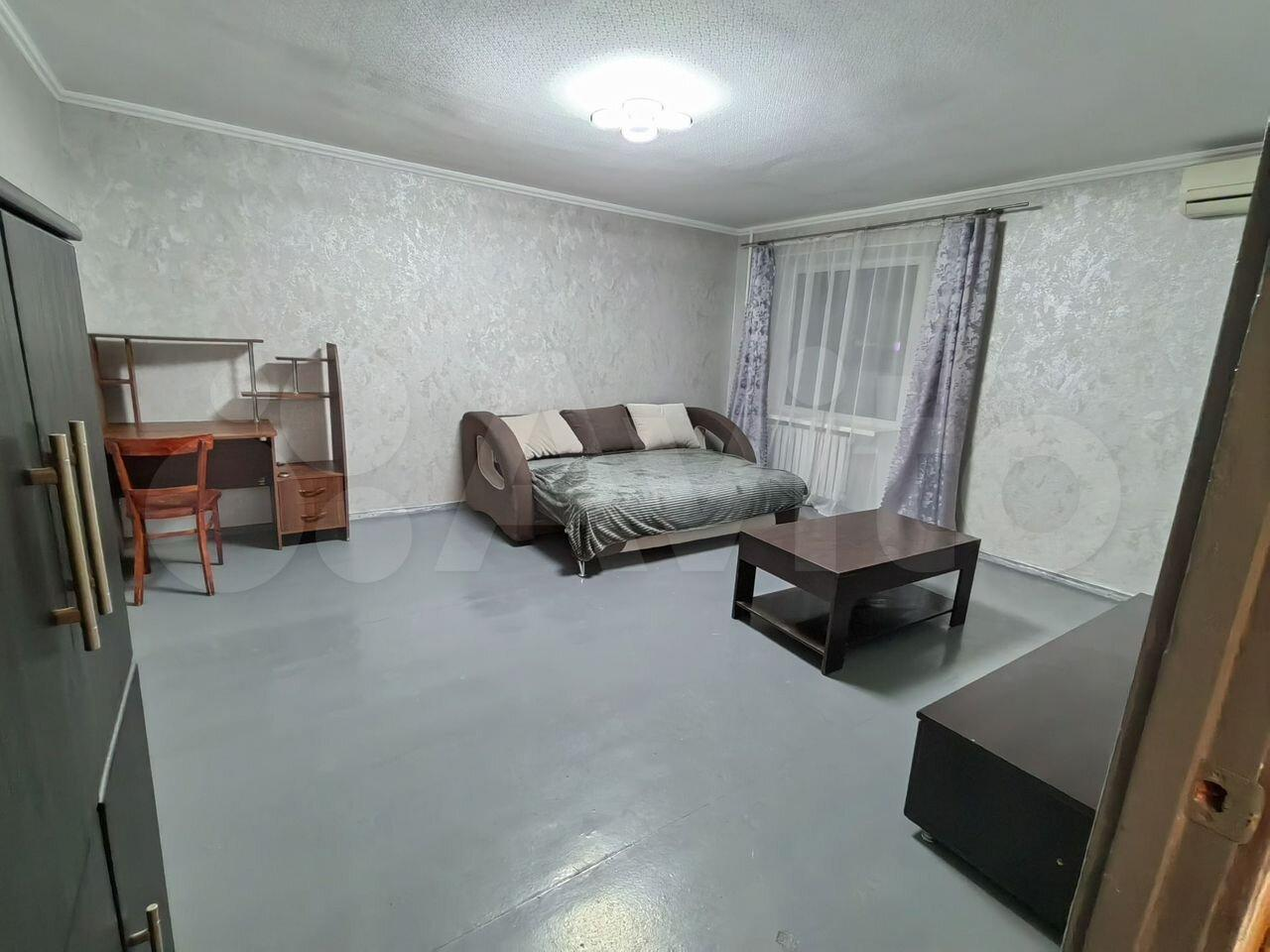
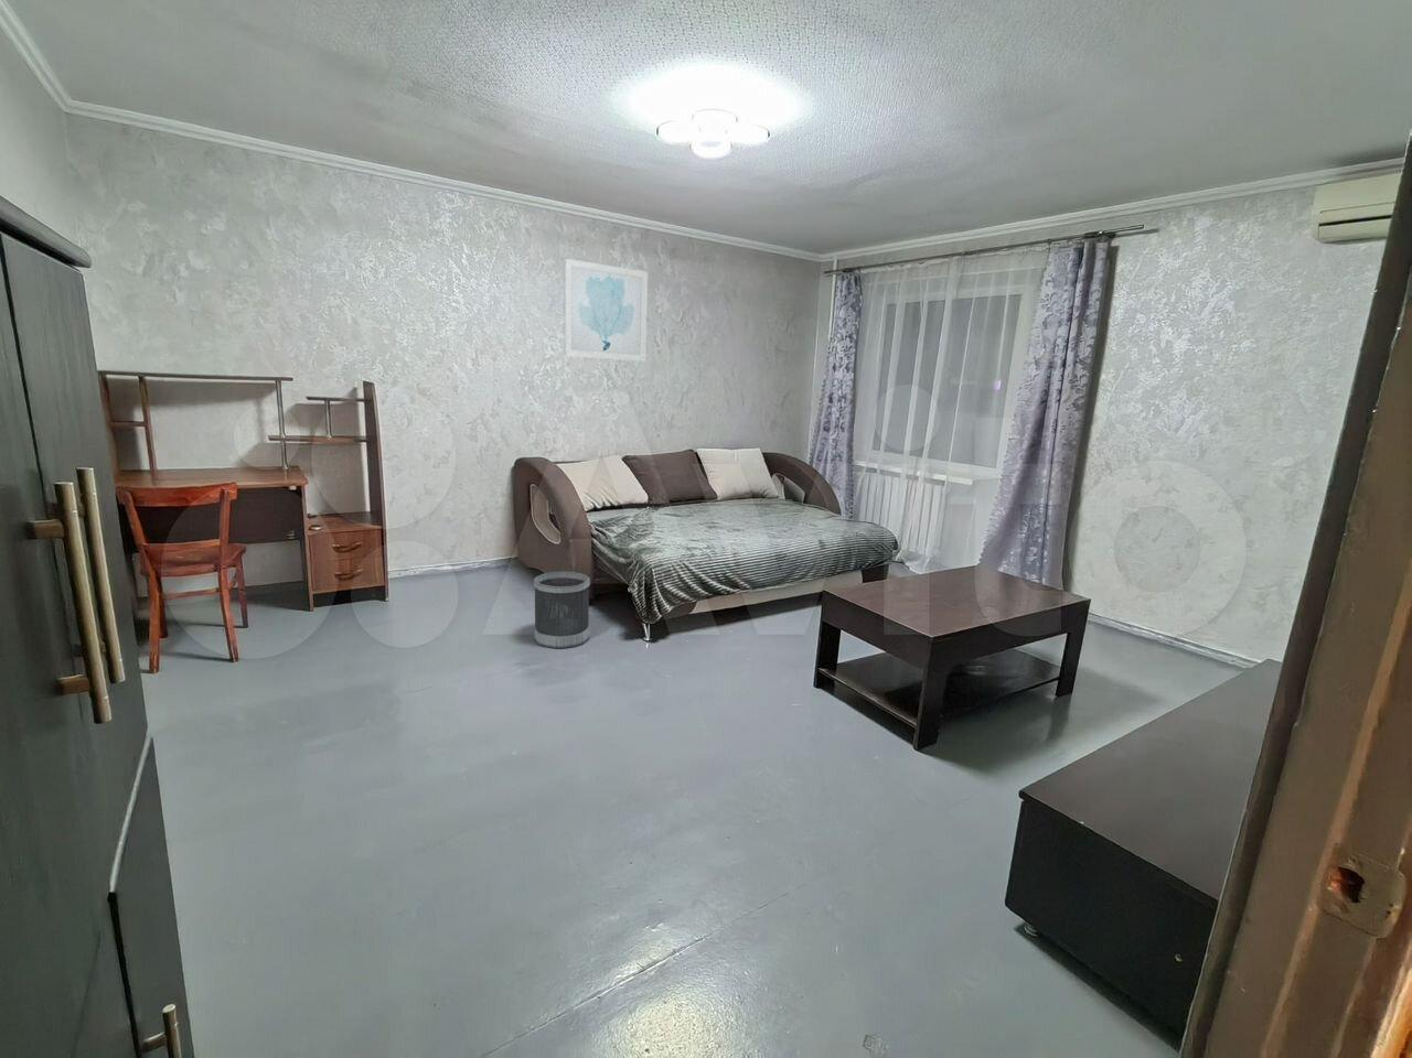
+ wastebasket [533,571,591,649]
+ wall art [564,258,648,362]
